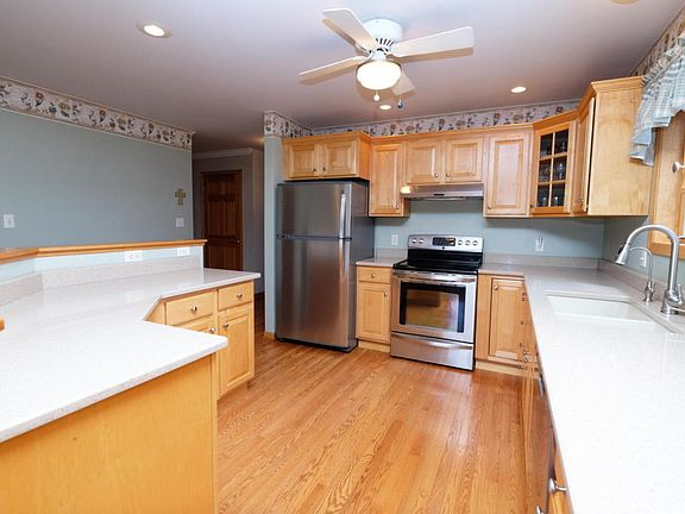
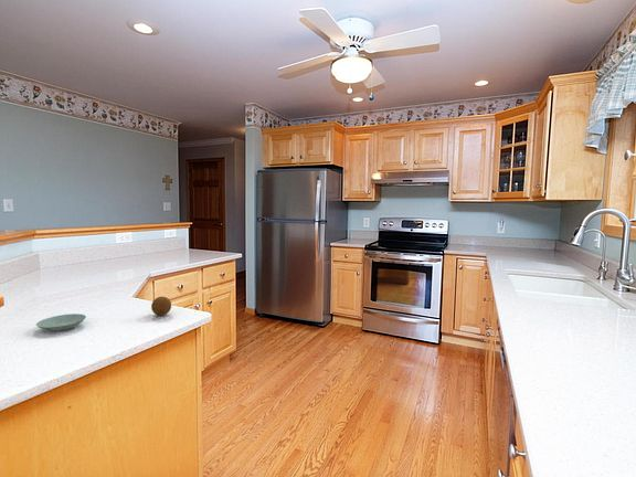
+ saucer [35,312,87,332]
+ fruit [150,295,172,317]
